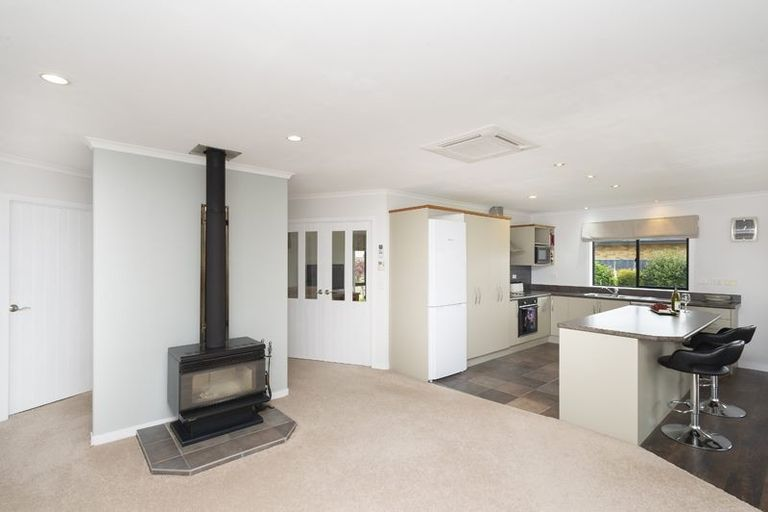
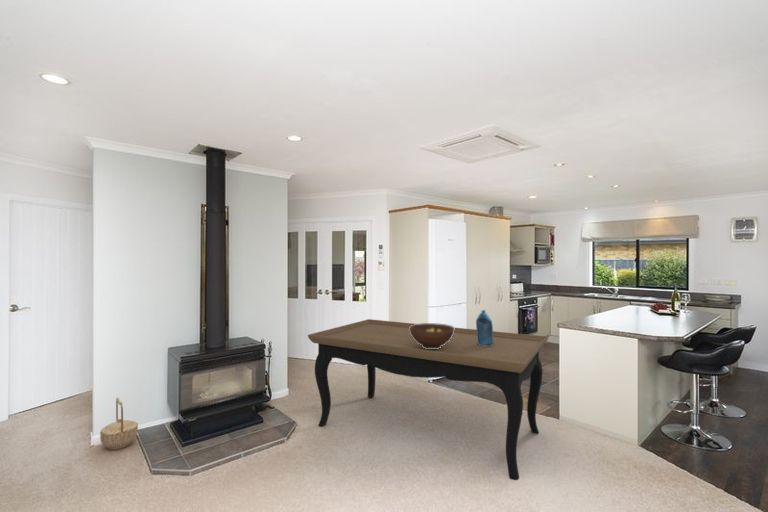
+ fruit bowl [409,322,455,349]
+ dining table [307,318,549,481]
+ bottle [475,309,494,346]
+ basket [99,397,139,451]
